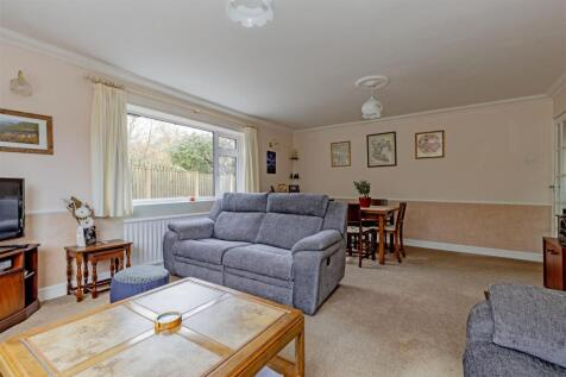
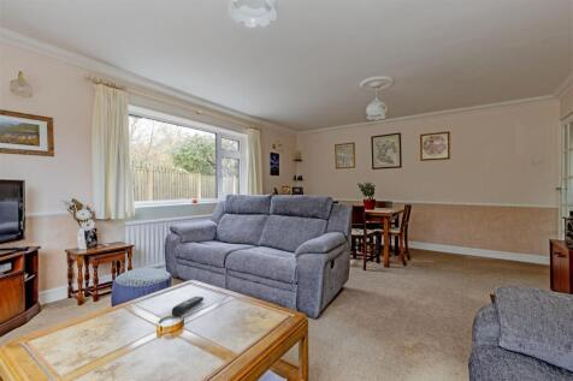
+ remote control [171,296,205,317]
